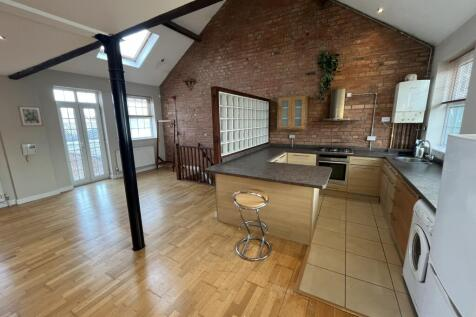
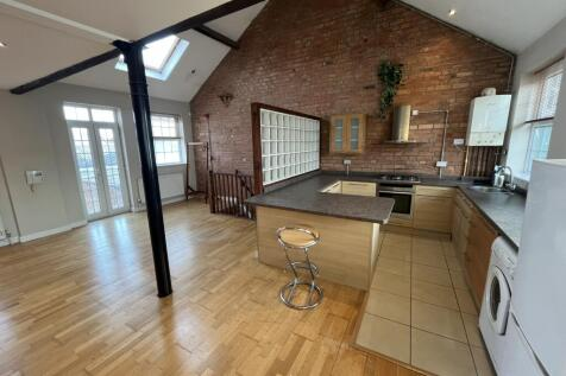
- wall art [17,105,45,127]
